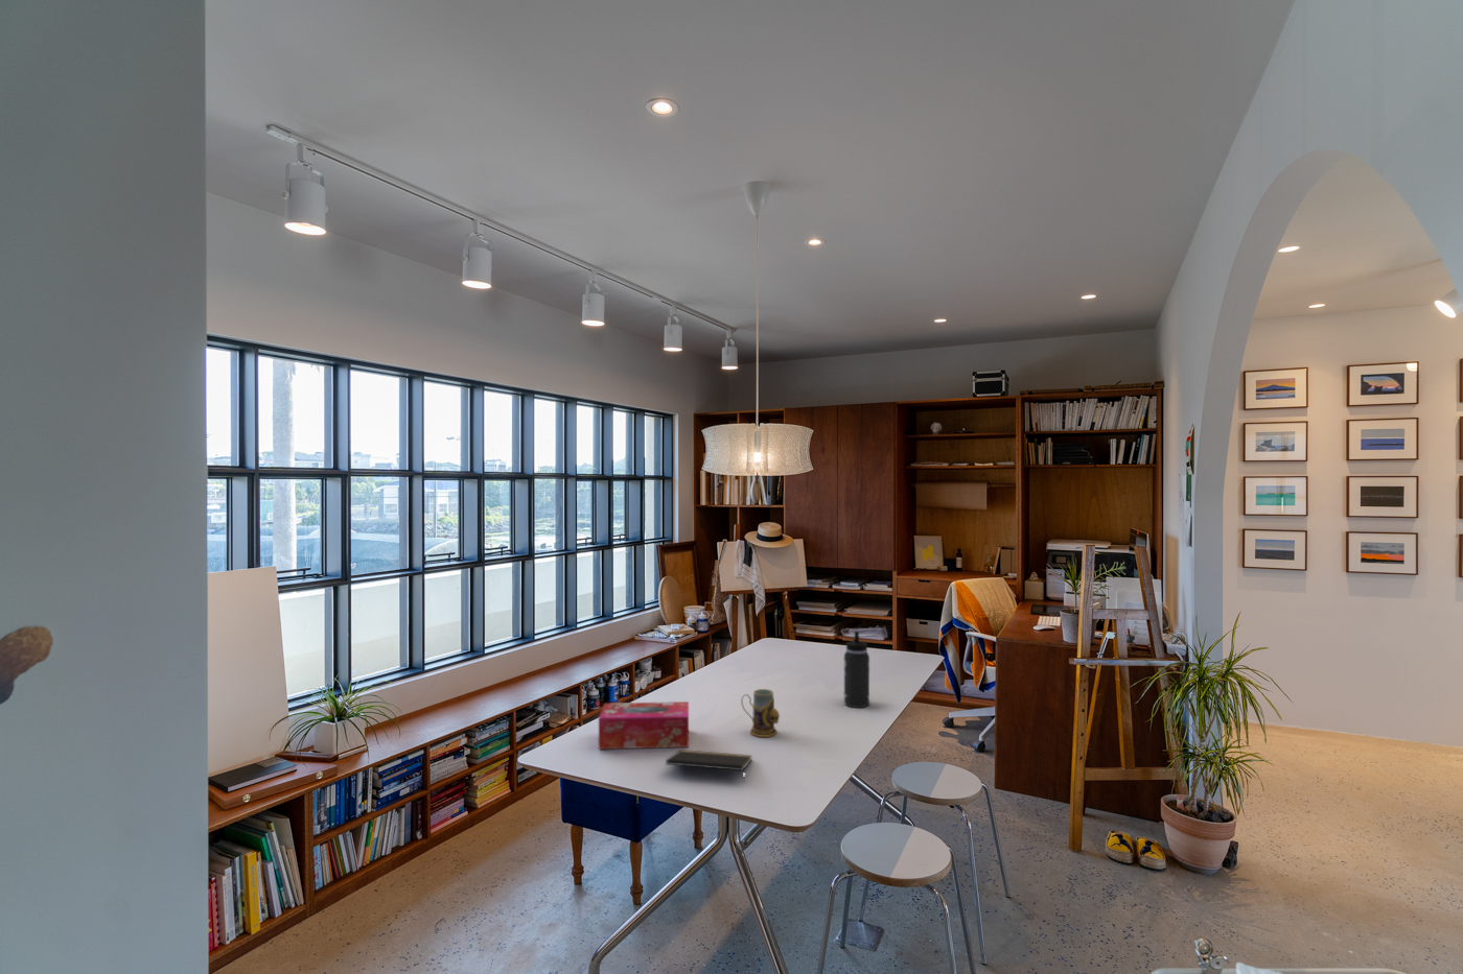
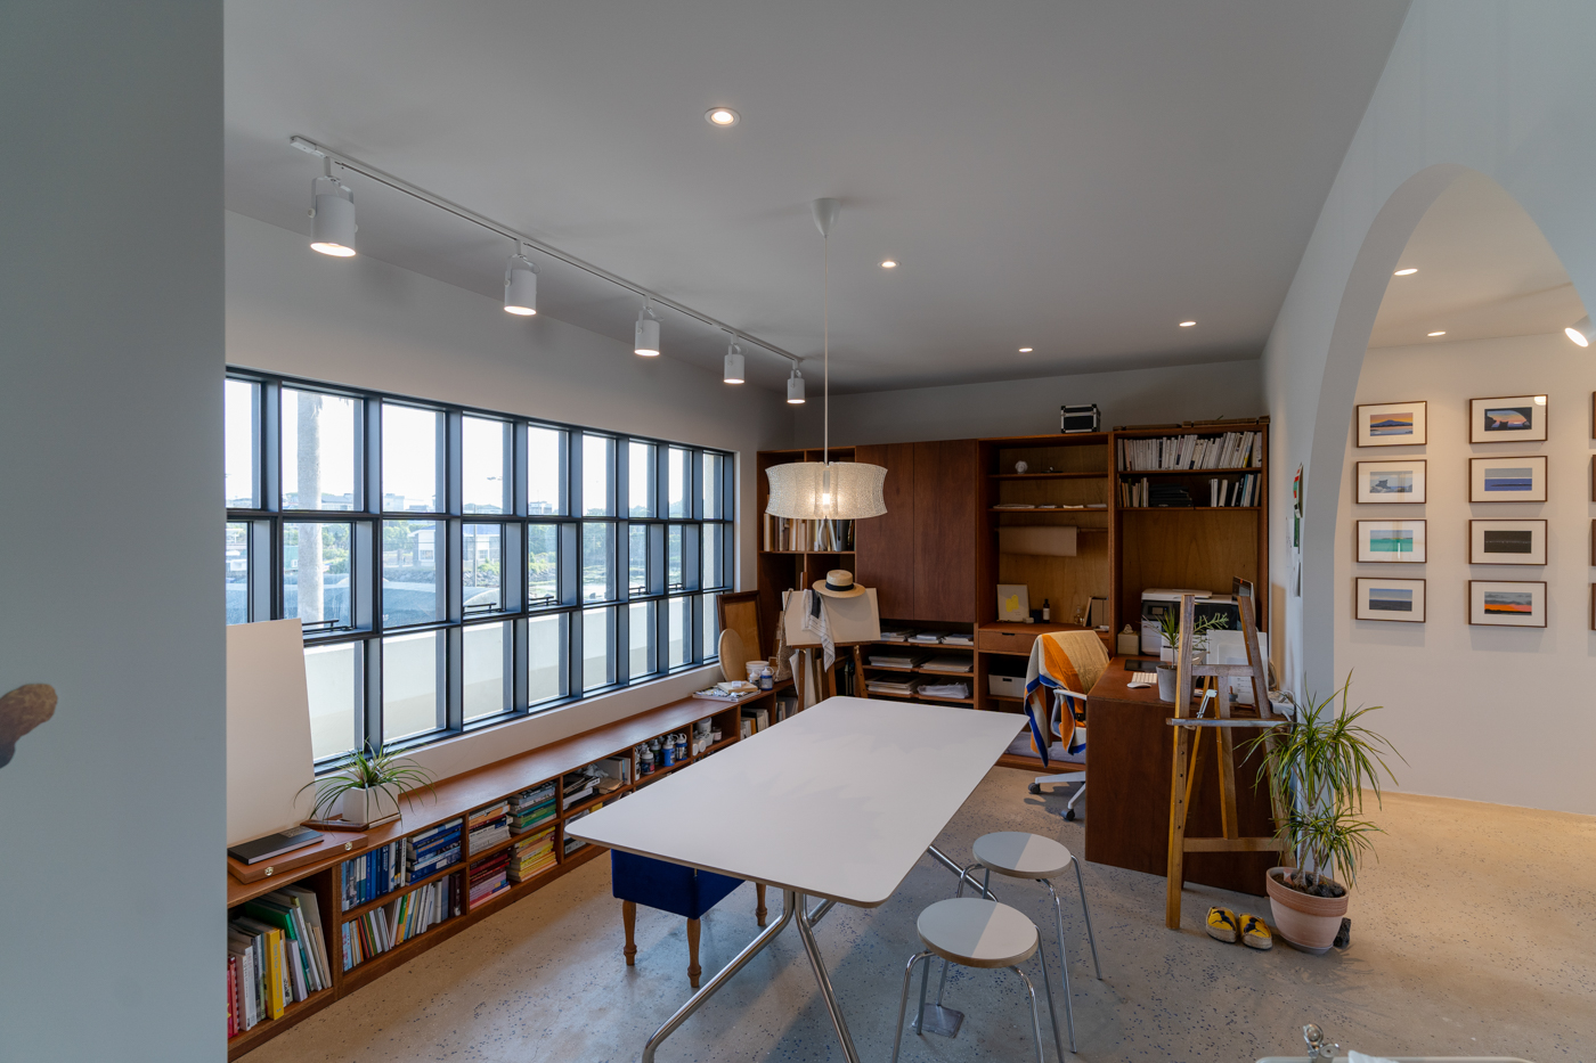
- thermos bottle [842,630,870,709]
- tissue box [598,700,690,750]
- notepad [665,749,754,782]
- mug [740,688,781,738]
